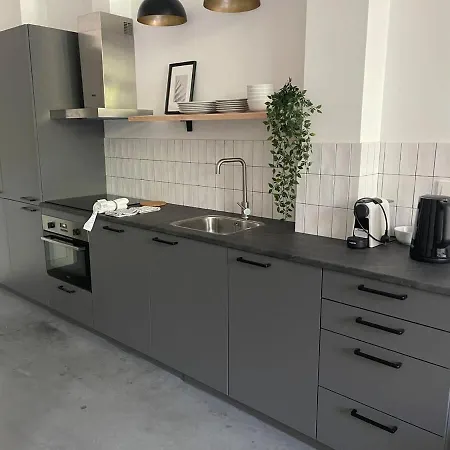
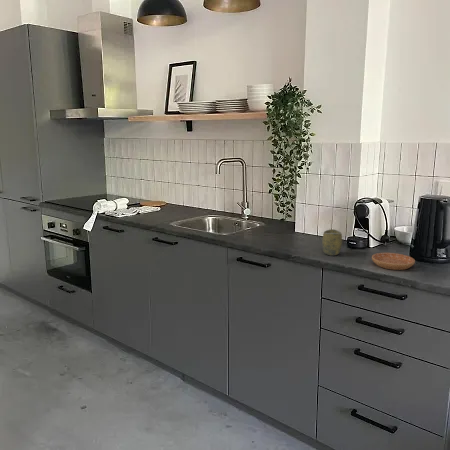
+ saucer [371,252,416,271]
+ cup [321,228,343,257]
